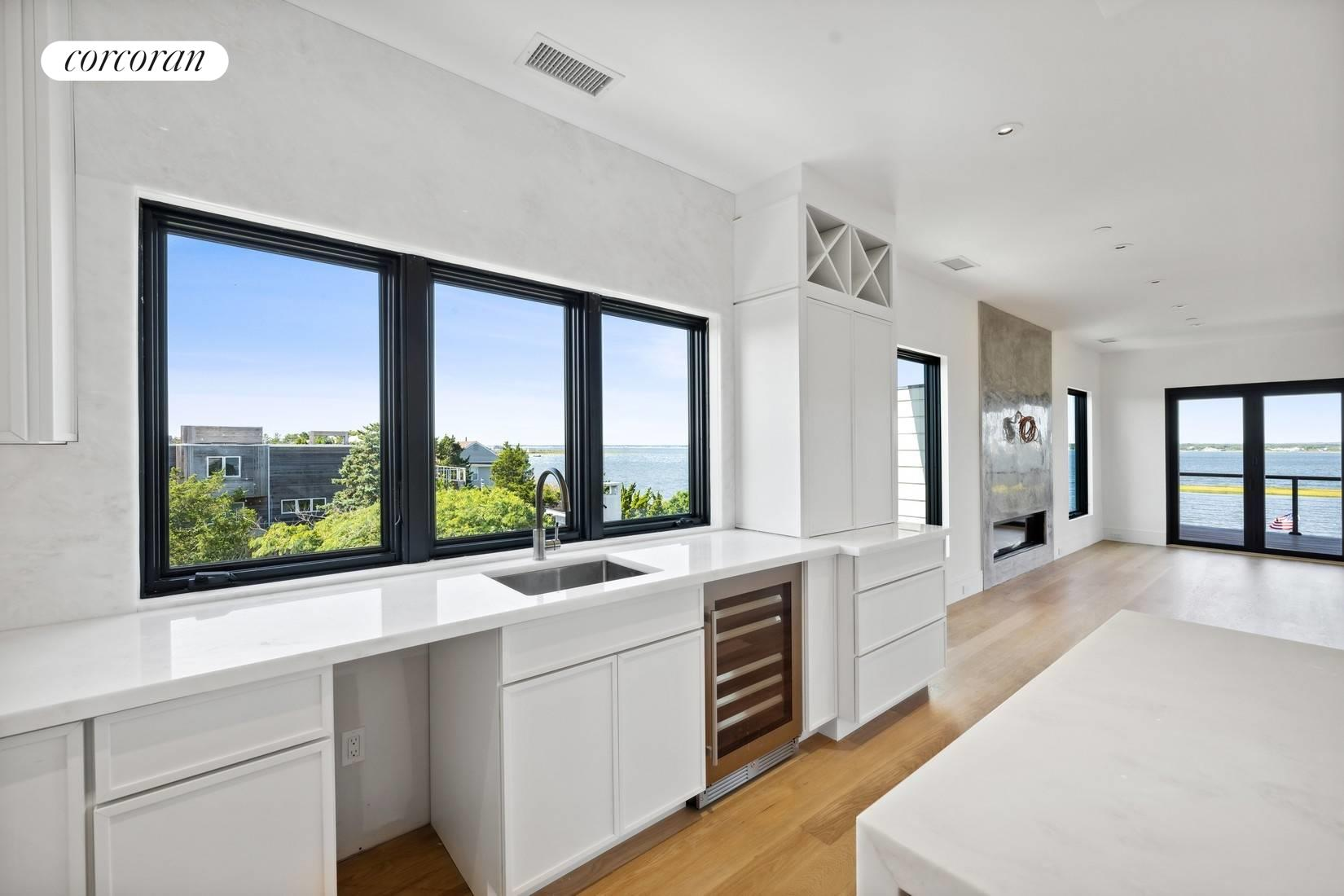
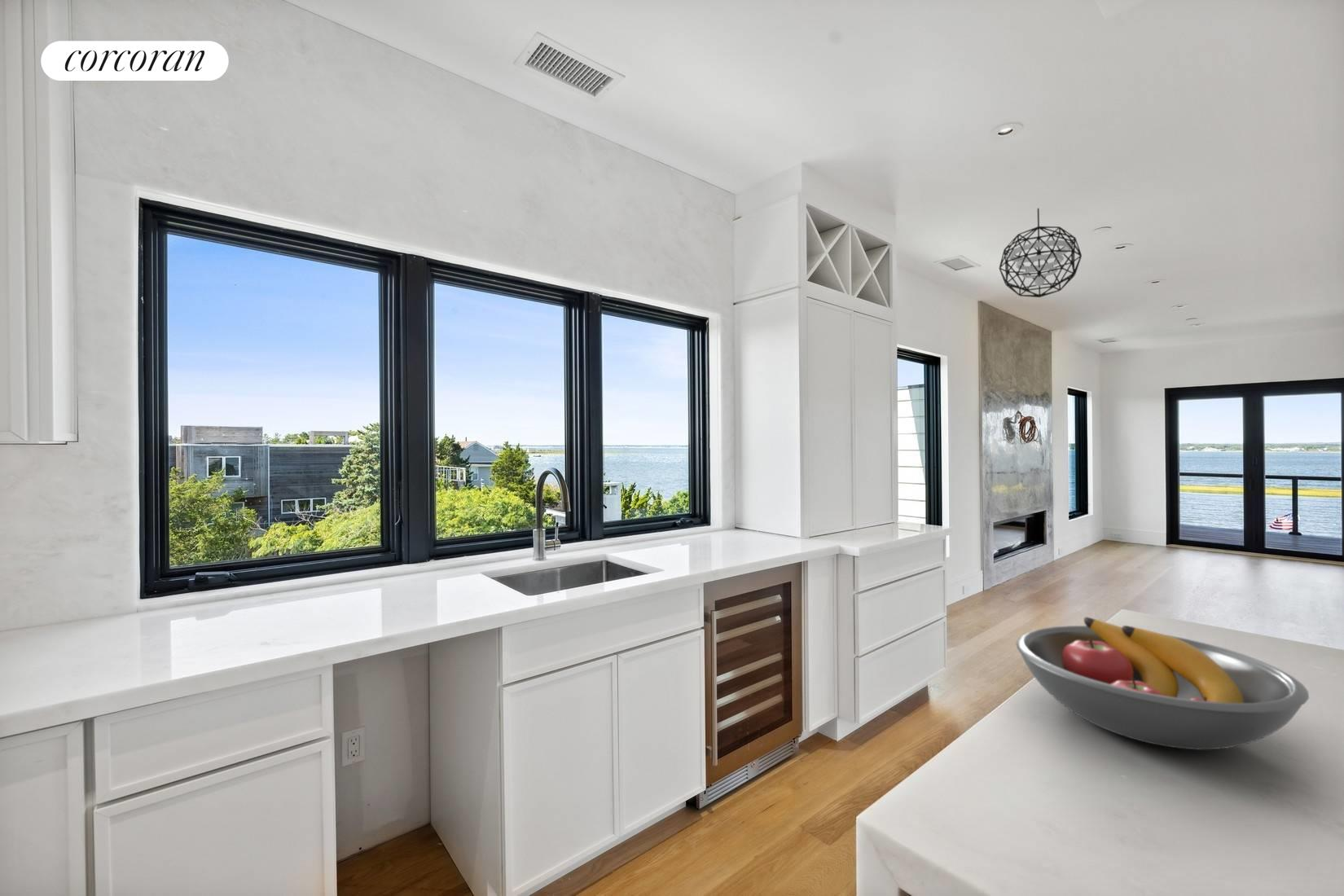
+ fruit bowl [1015,616,1310,750]
+ pendant light [999,208,1083,298]
